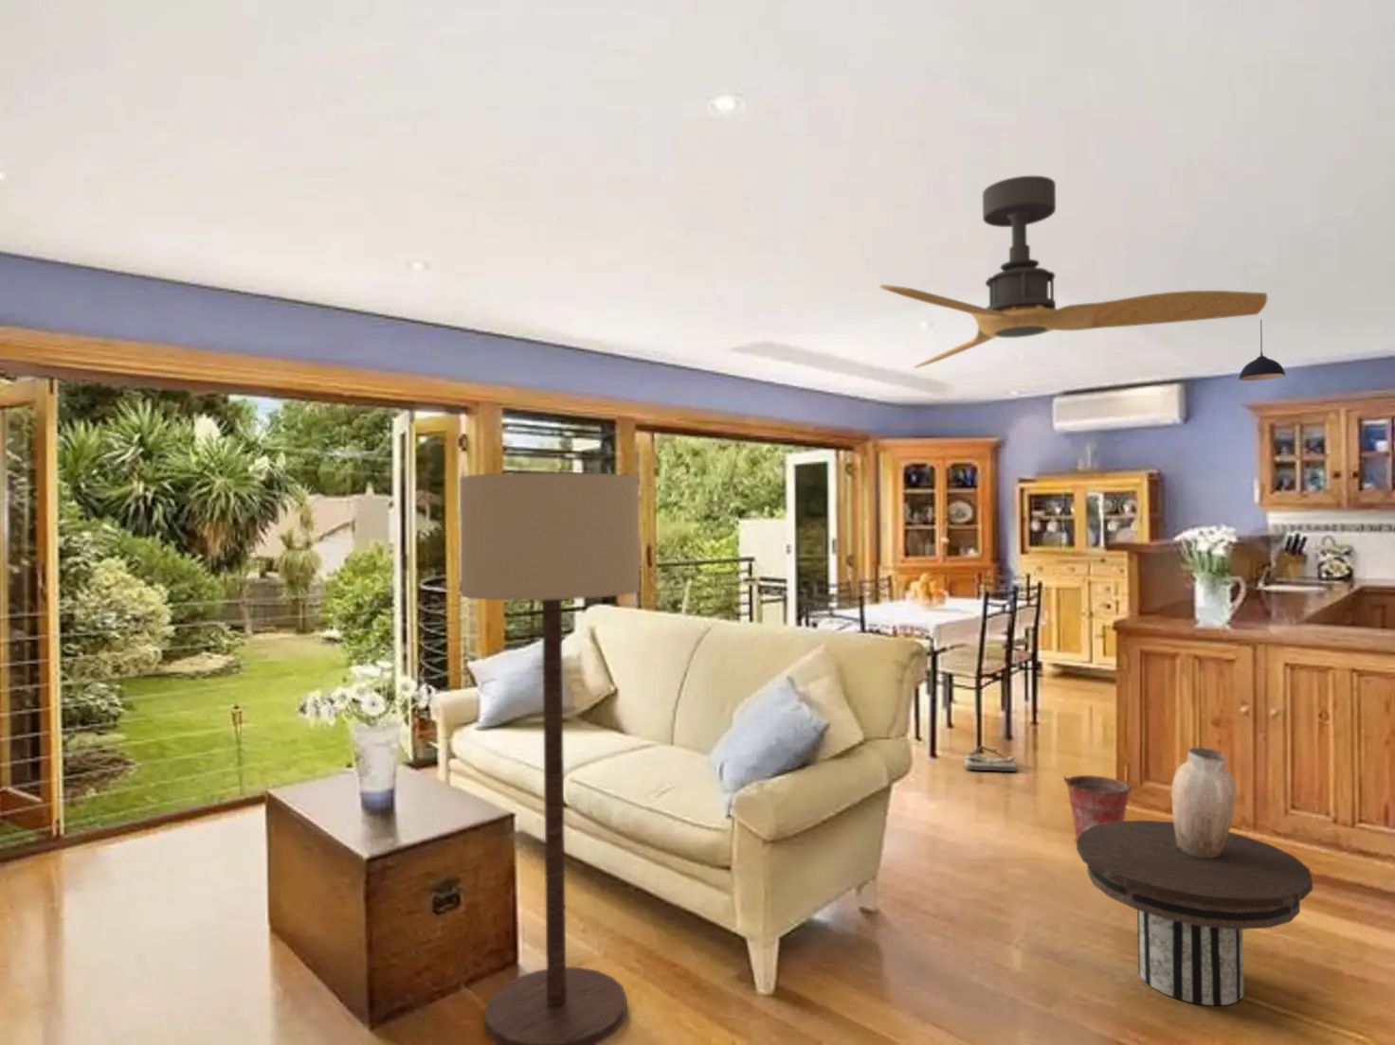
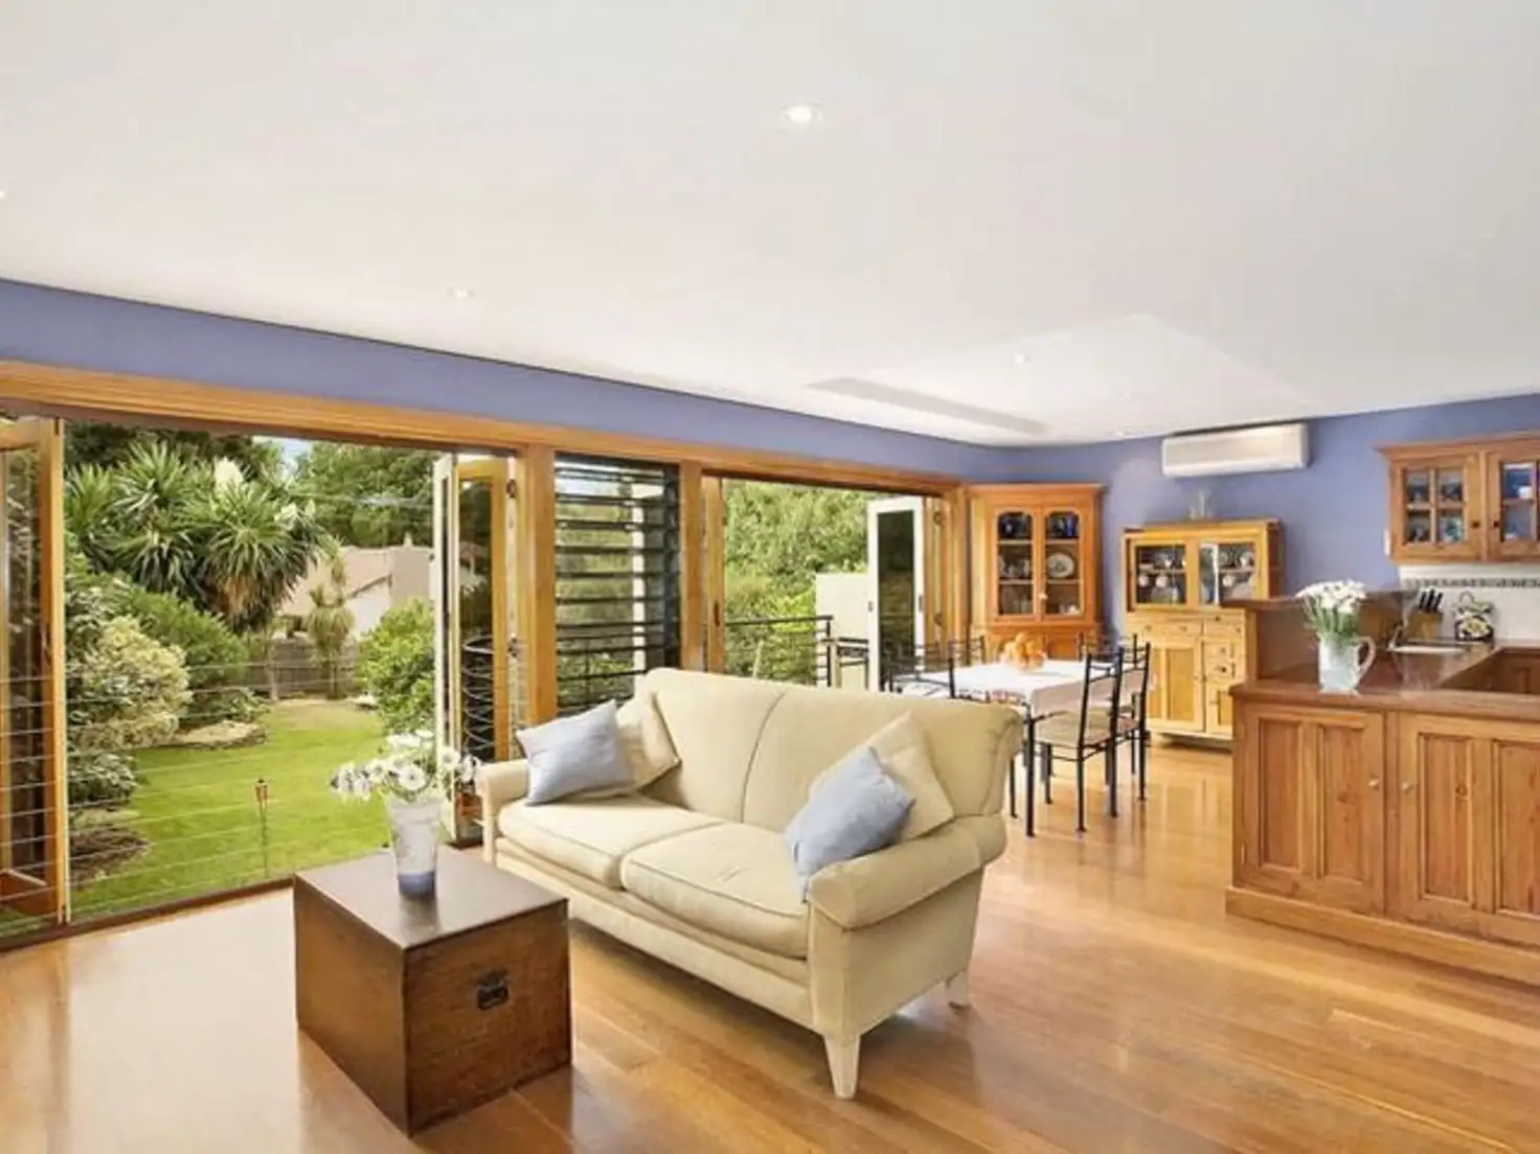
- floor lamp [459,471,640,1045]
- pendant light [1238,319,1287,382]
- side table [1075,820,1314,1007]
- ceiling fan [880,176,1268,369]
- vase [1171,746,1237,857]
- bucket [1062,774,1134,842]
- bag [963,745,1018,773]
